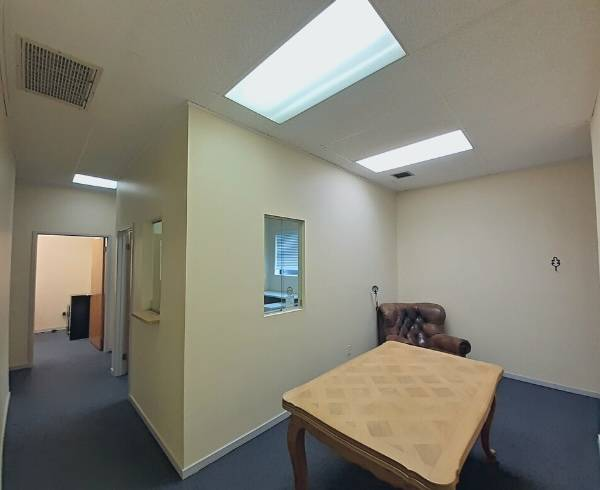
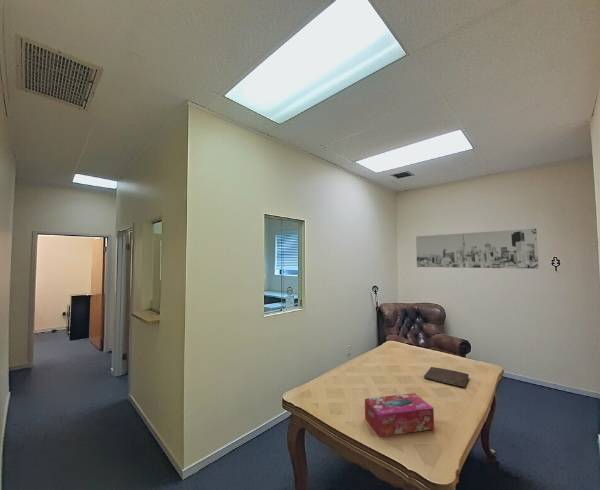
+ wall art [415,228,539,270]
+ tissue box [364,392,435,438]
+ book [423,366,470,388]
